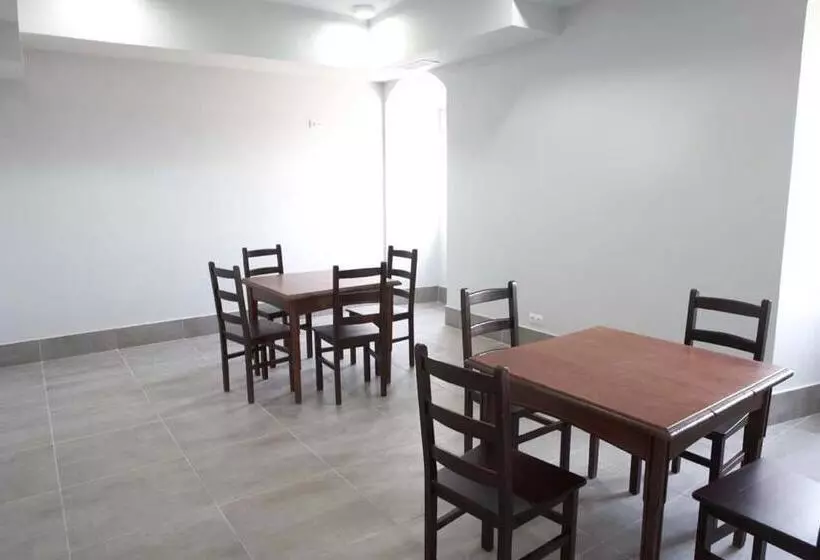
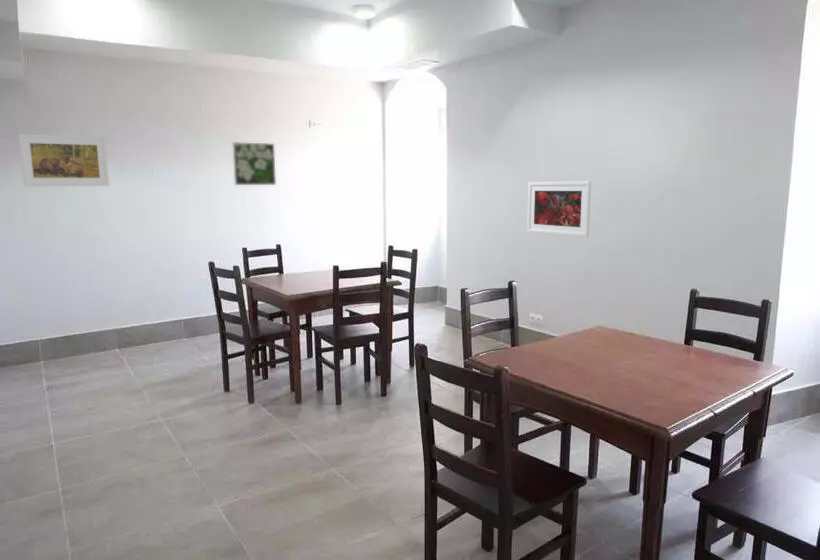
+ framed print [232,141,277,186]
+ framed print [526,181,592,238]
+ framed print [18,133,110,187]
